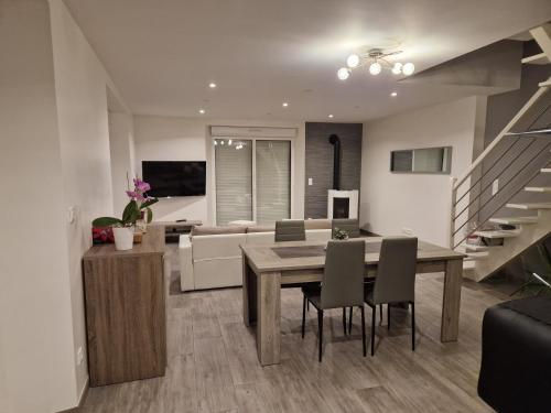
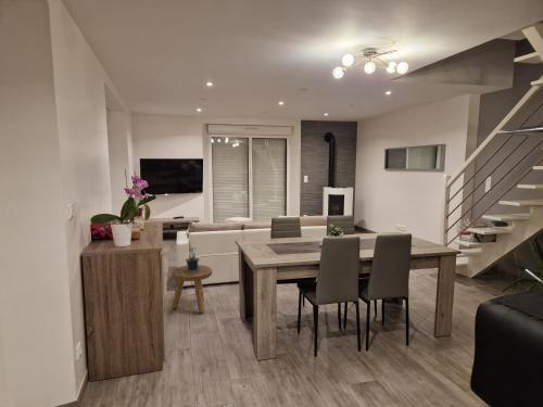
+ stool [171,264,213,314]
+ potted plant [181,244,200,272]
